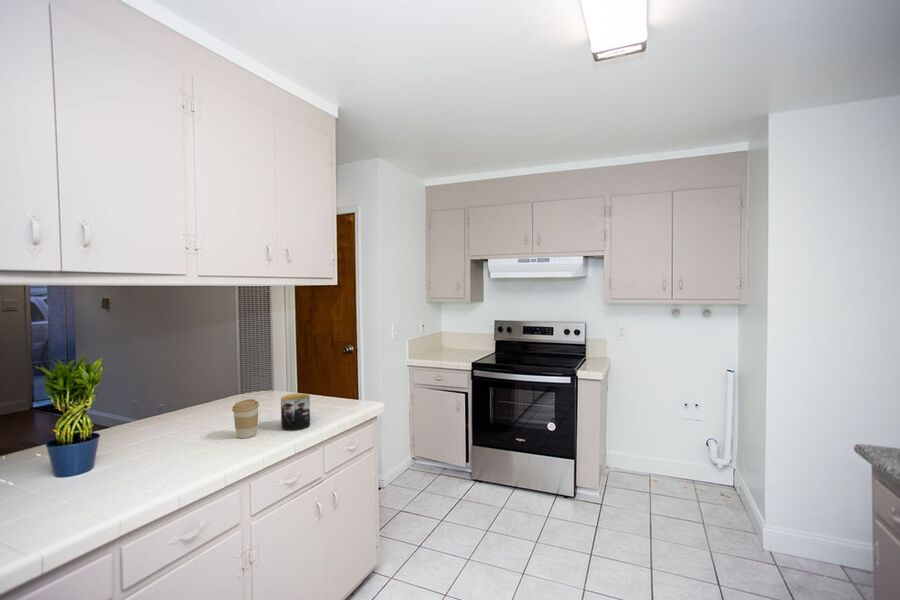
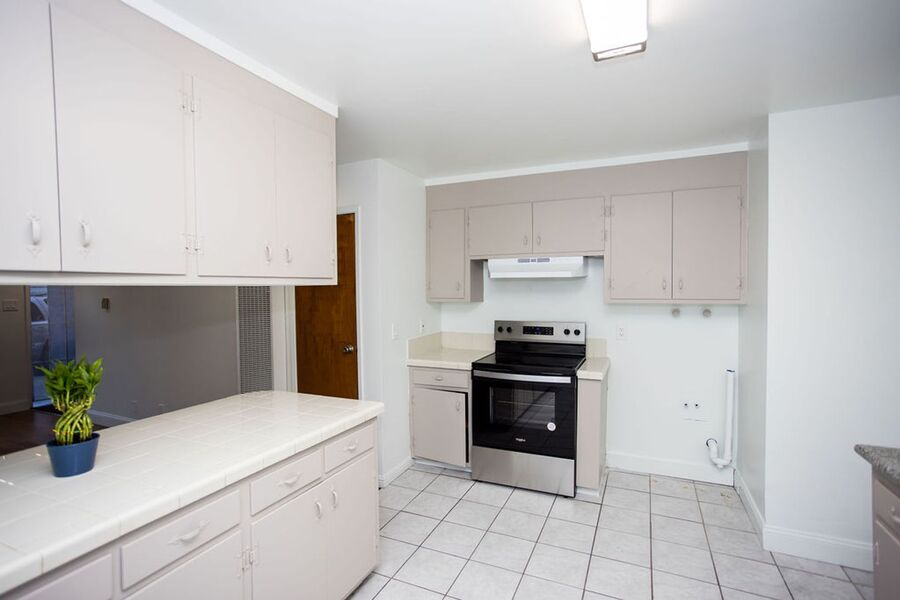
- mug [280,392,311,431]
- coffee cup [231,398,260,439]
